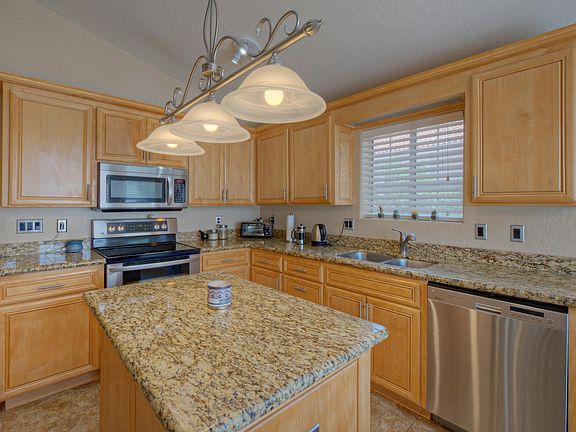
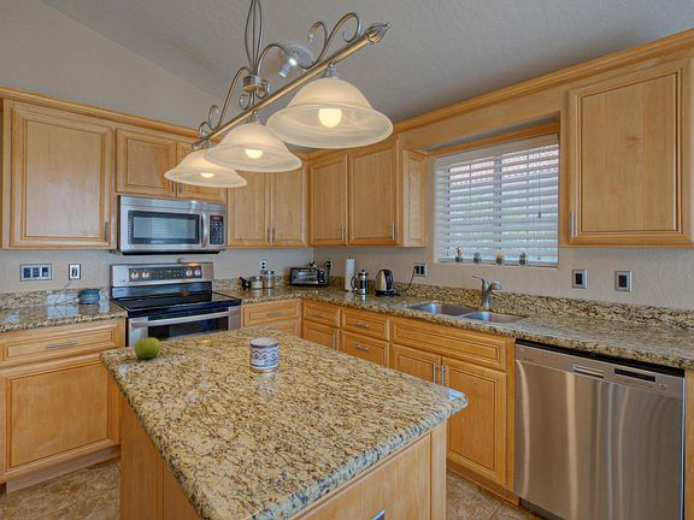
+ fruit [134,336,161,360]
